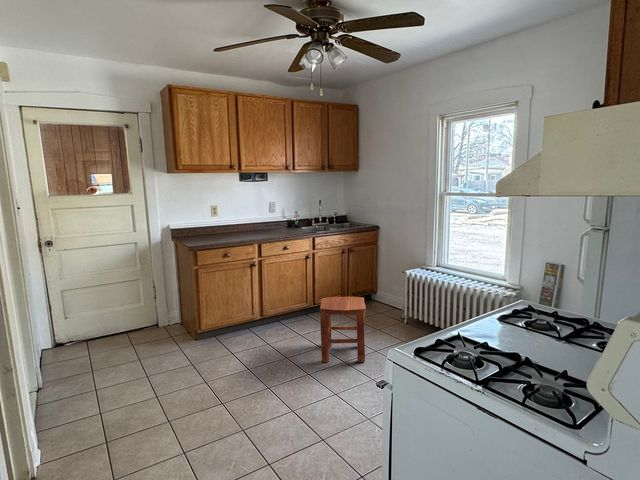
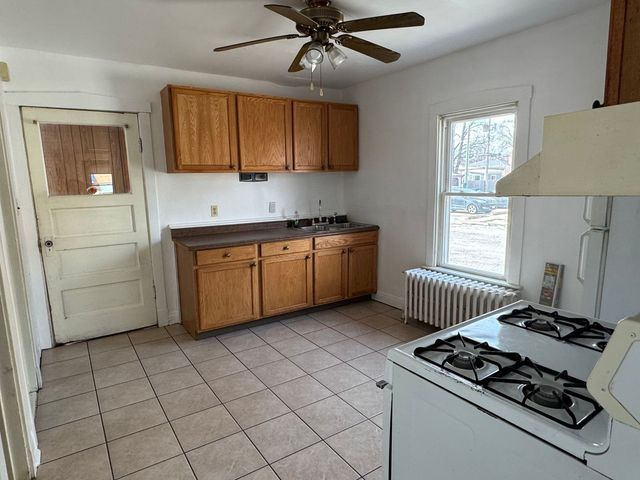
- stool [319,296,367,363]
